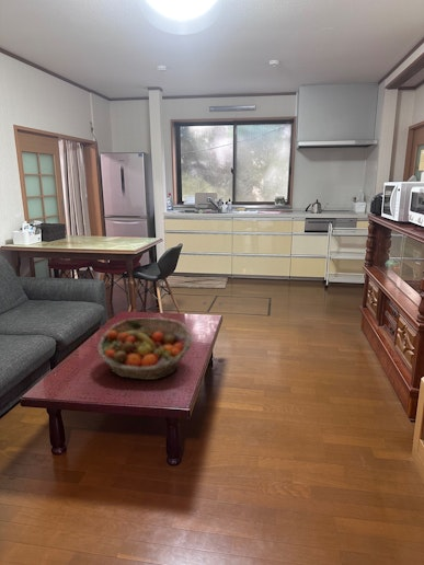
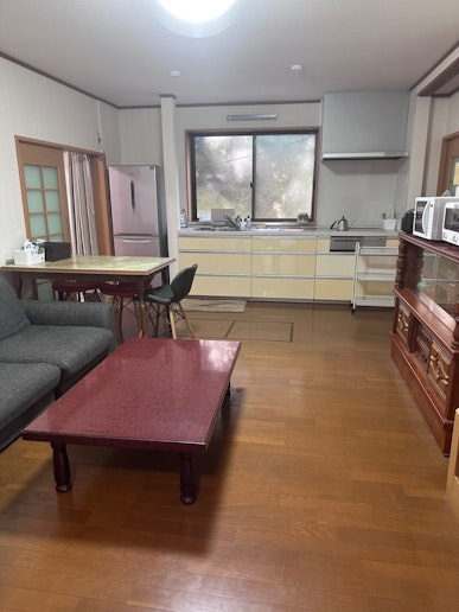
- fruit basket [96,316,193,381]
